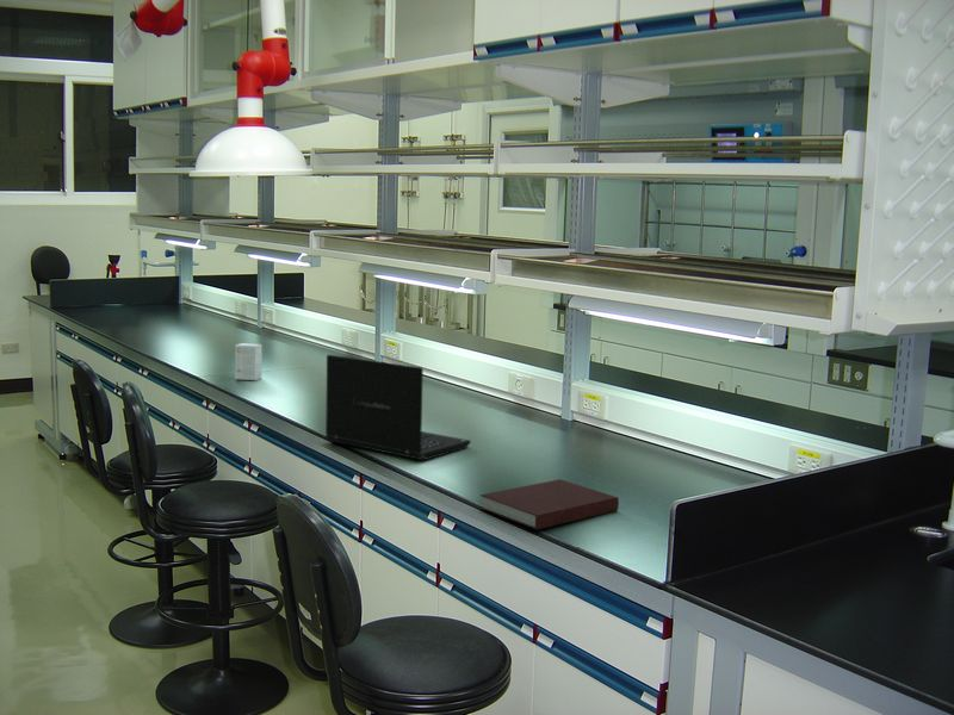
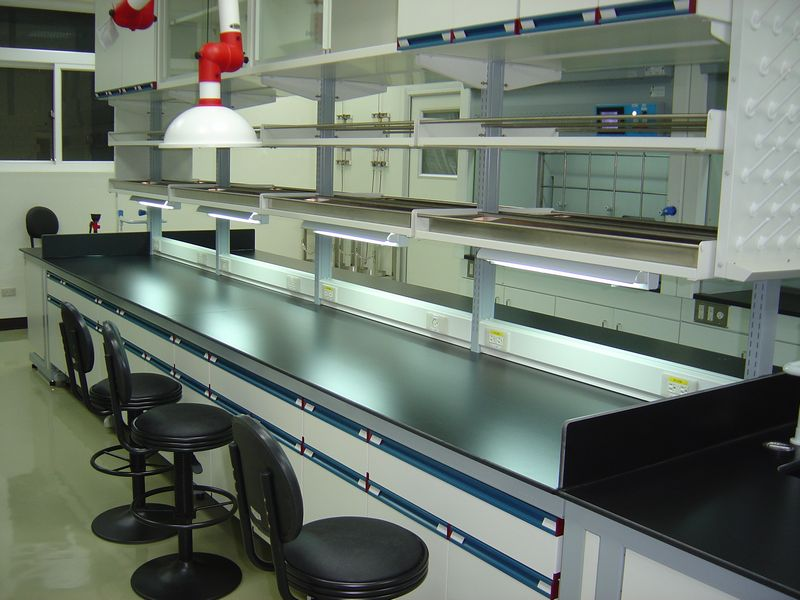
- notebook [479,478,620,530]
- small box [234,342,264,381]
- laptop [324,354,472,461]
